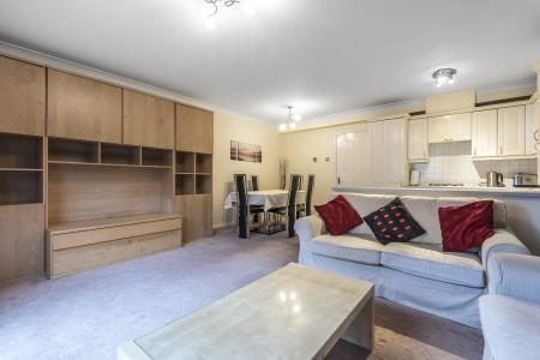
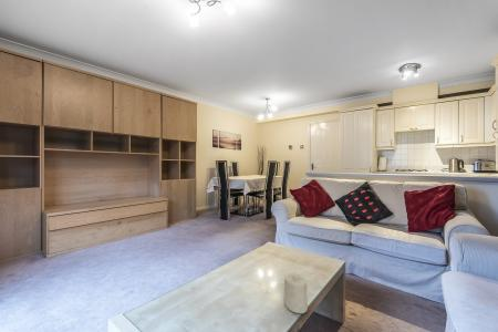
+ candle [283,271,309,314]
